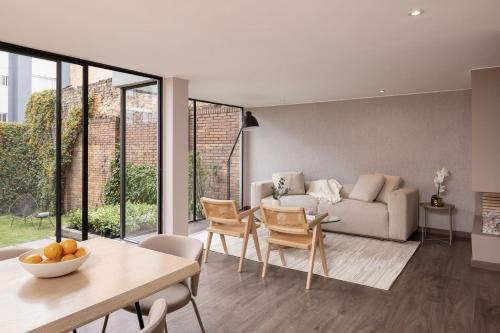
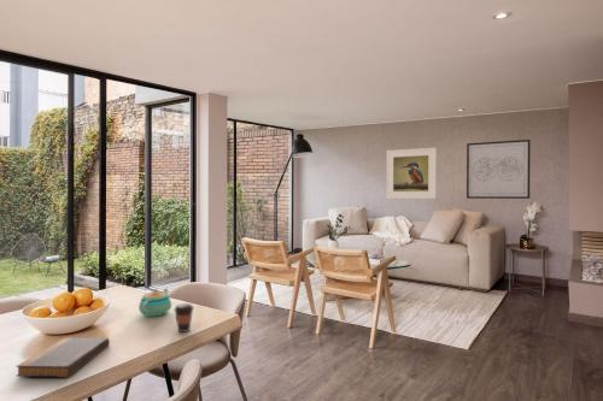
+ book [14,336,111,378]
+ teapot [137,288,172,318]
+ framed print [385,147,438,200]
+ coffee cup [172,302,195,334]
+ wall art [466,138,532,200]
